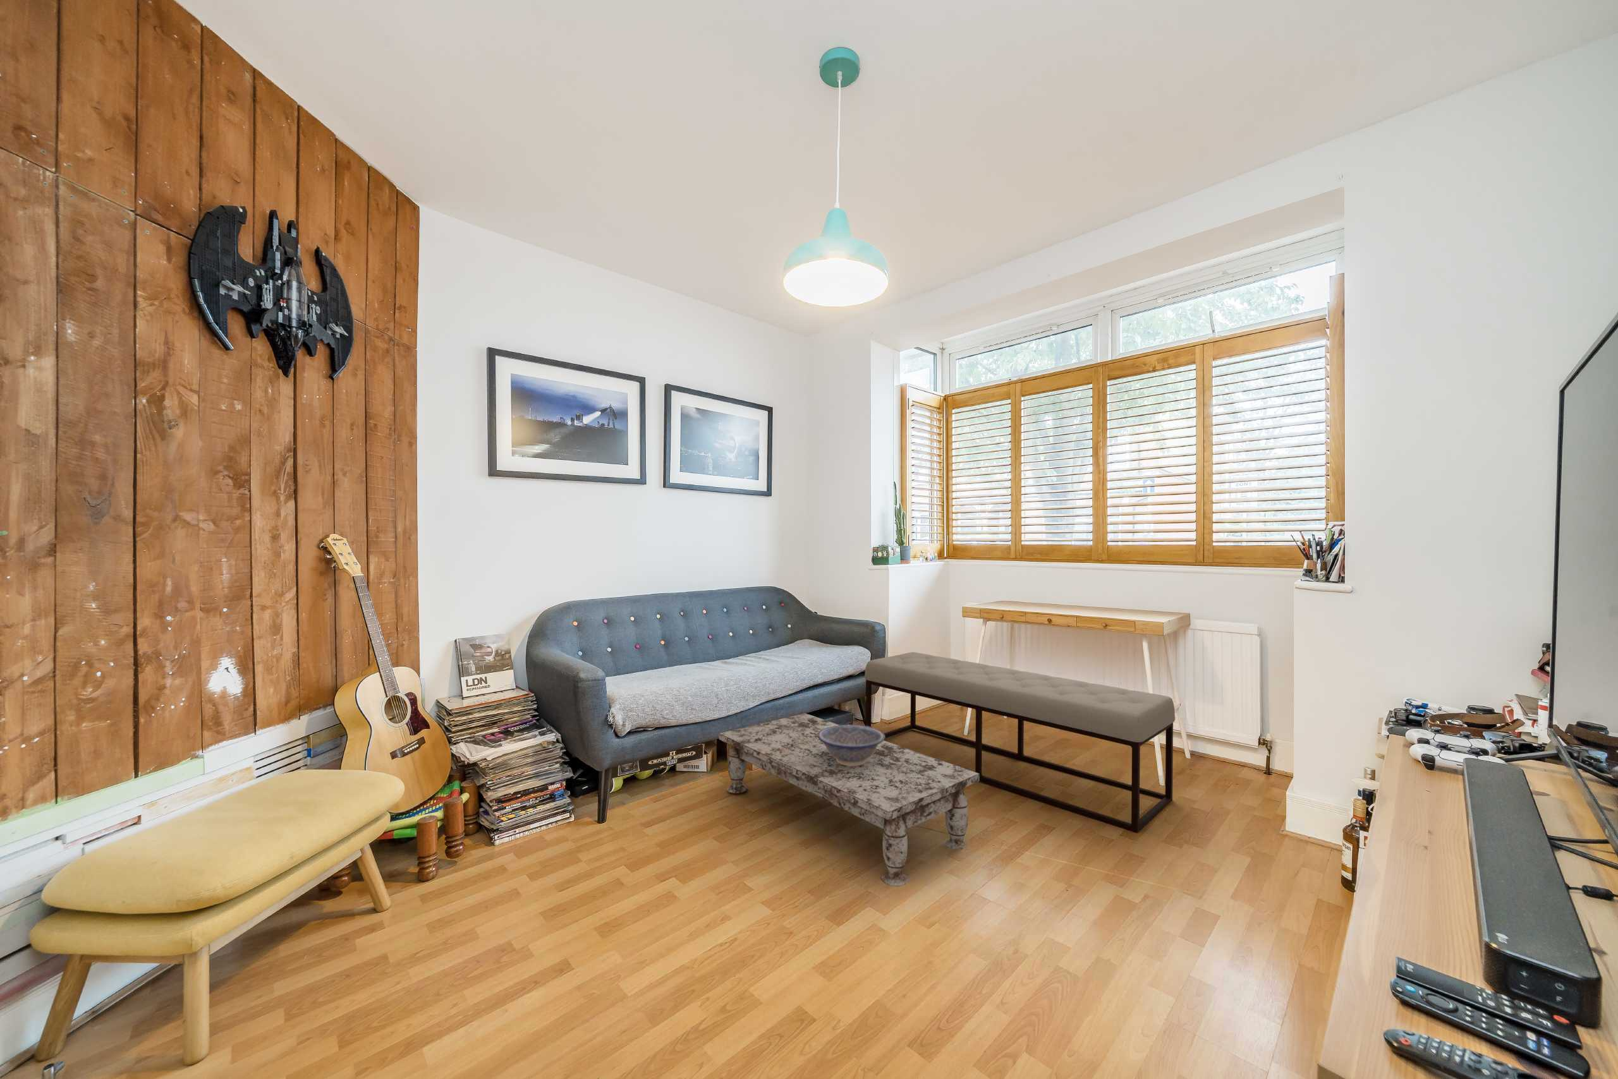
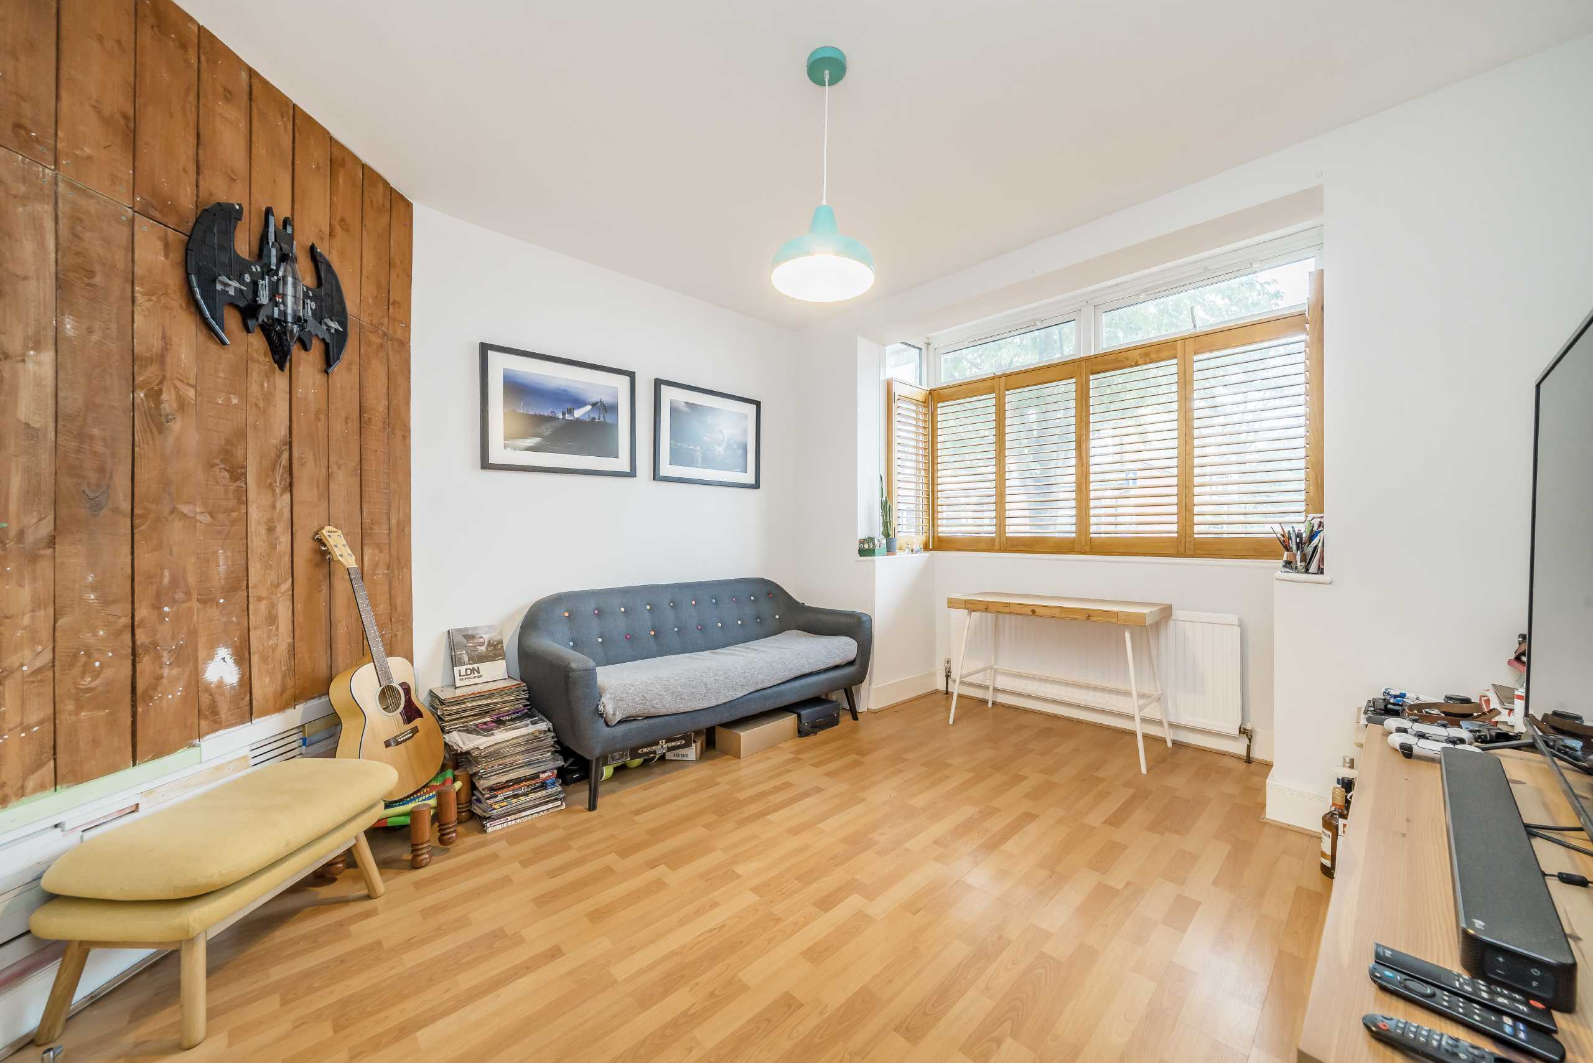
- coffee table [718,713,979,888]
- decorative bowl [818,724,886,766]
- bench [864,651,1176,833]
